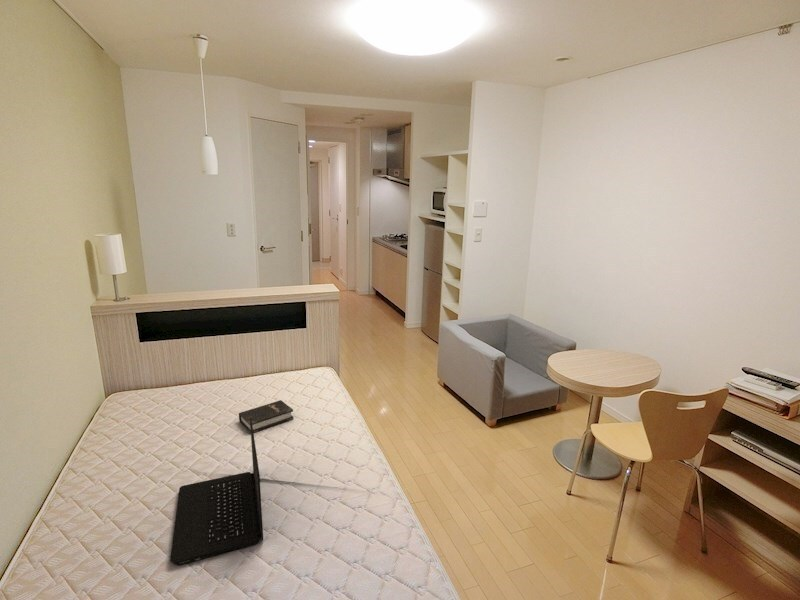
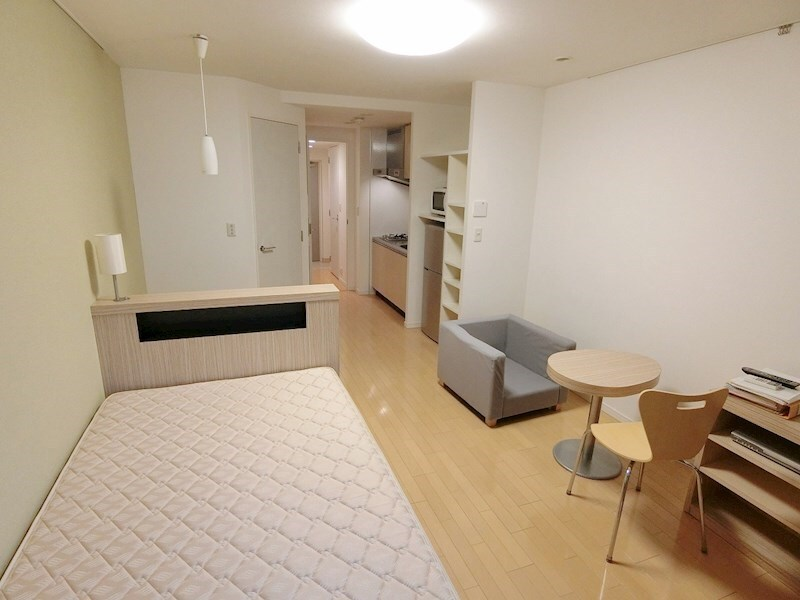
- laptop [169,418,264,566]
- hardback book [238,399,295,434]
